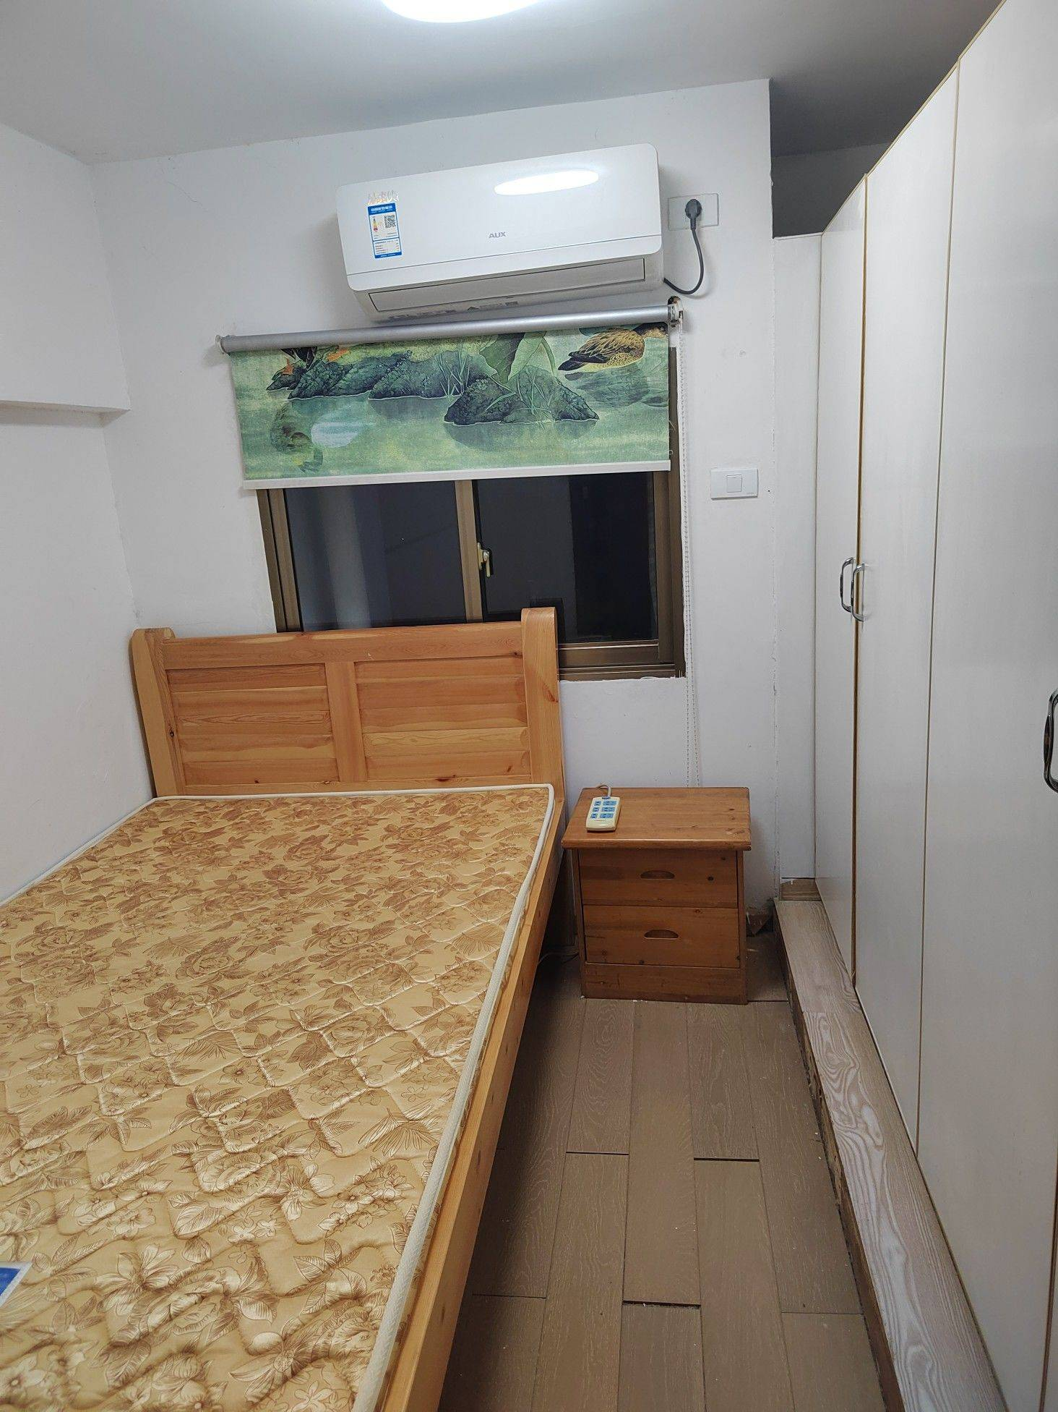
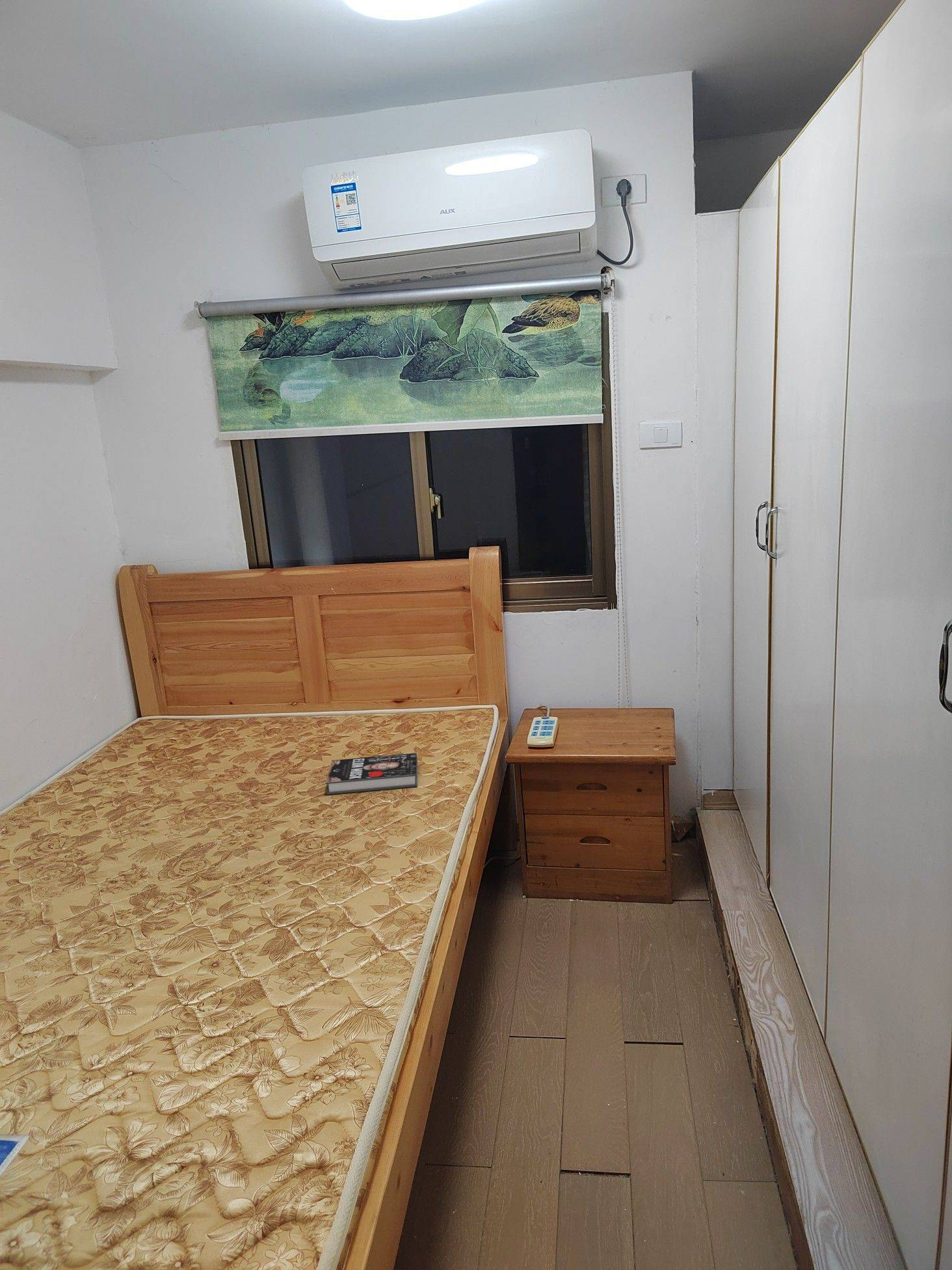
+ book [325,752,418,795]
